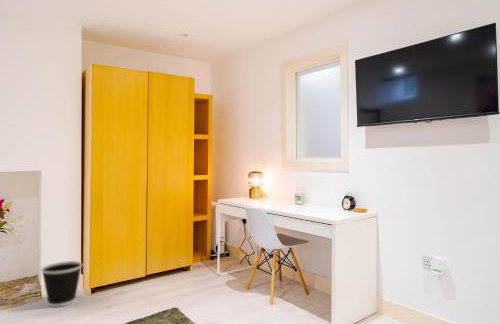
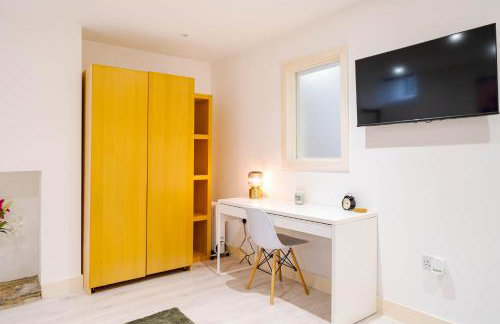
- wastebasket [40,260,83,308]
